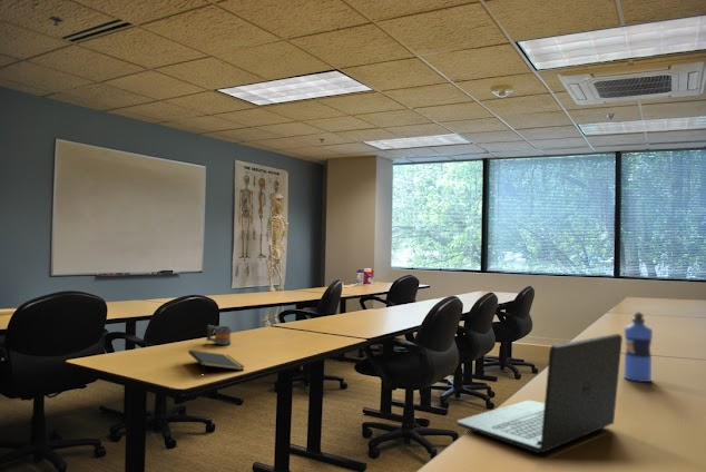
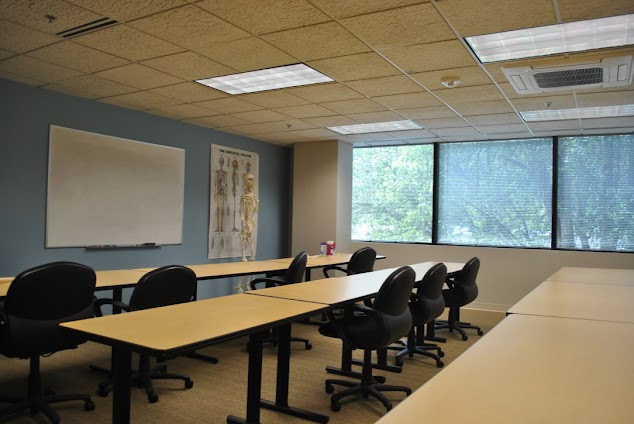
- mug [205,324,233,346]
- notepad [187,348,246,373]
- laptop [457,333,624,454]
- water bottle [624,312,654,383]
